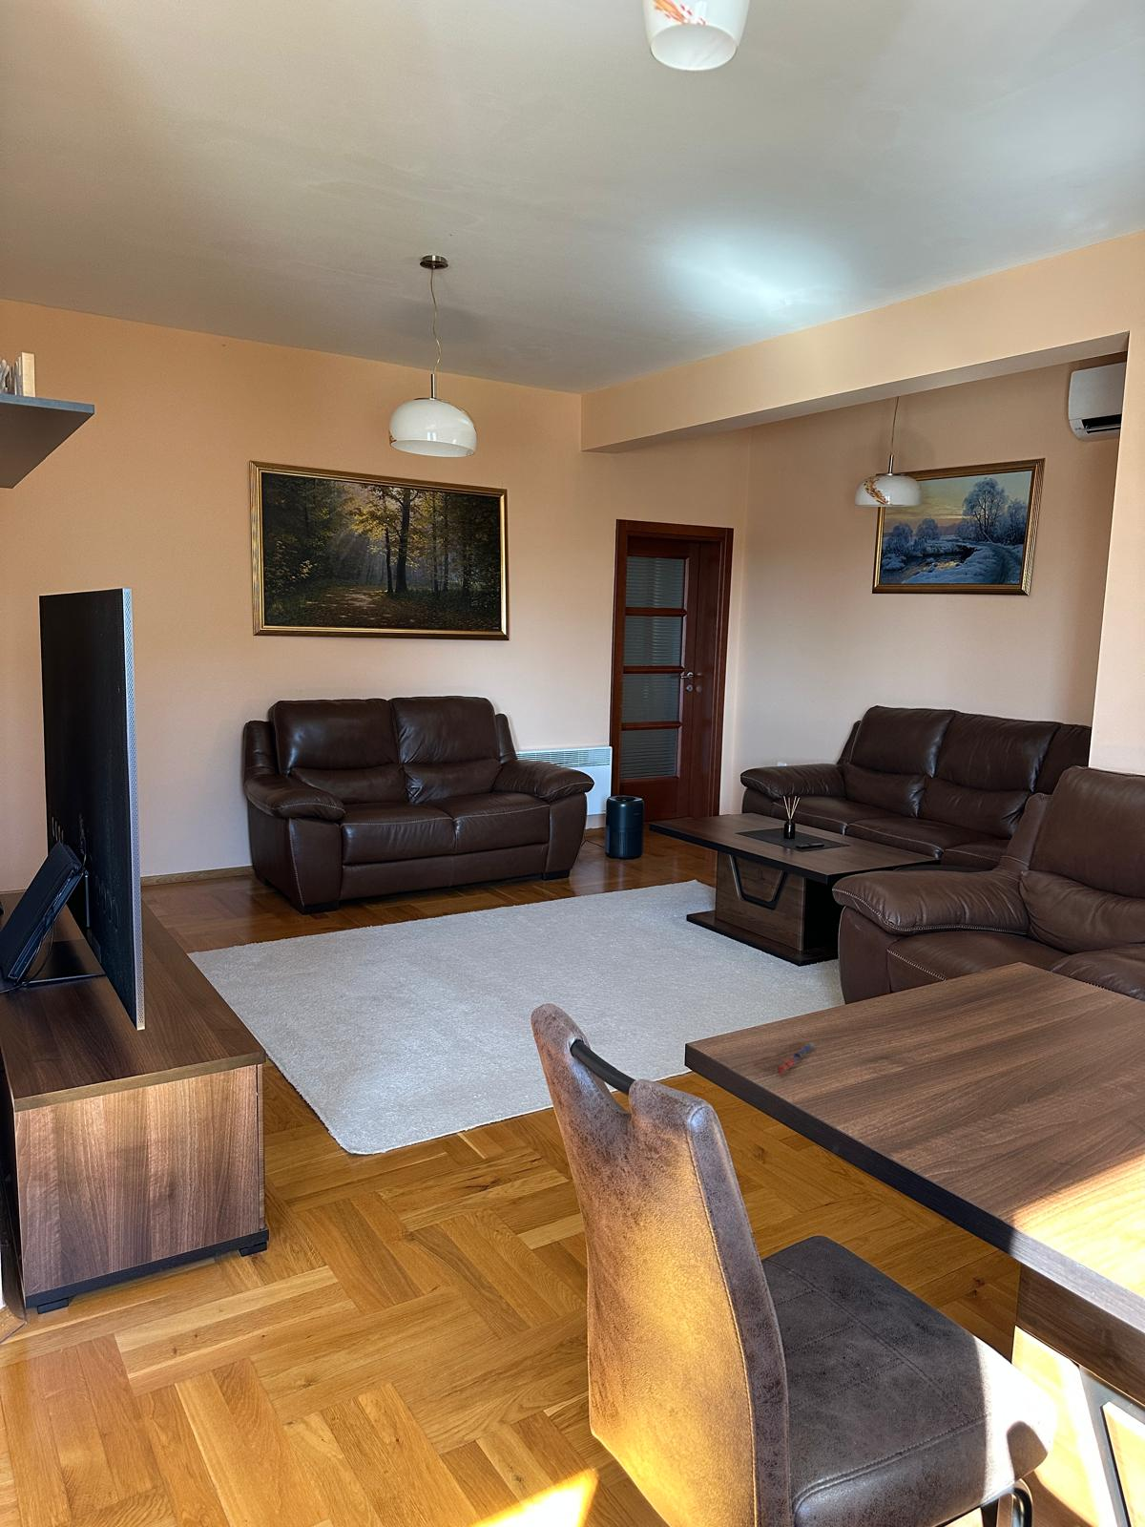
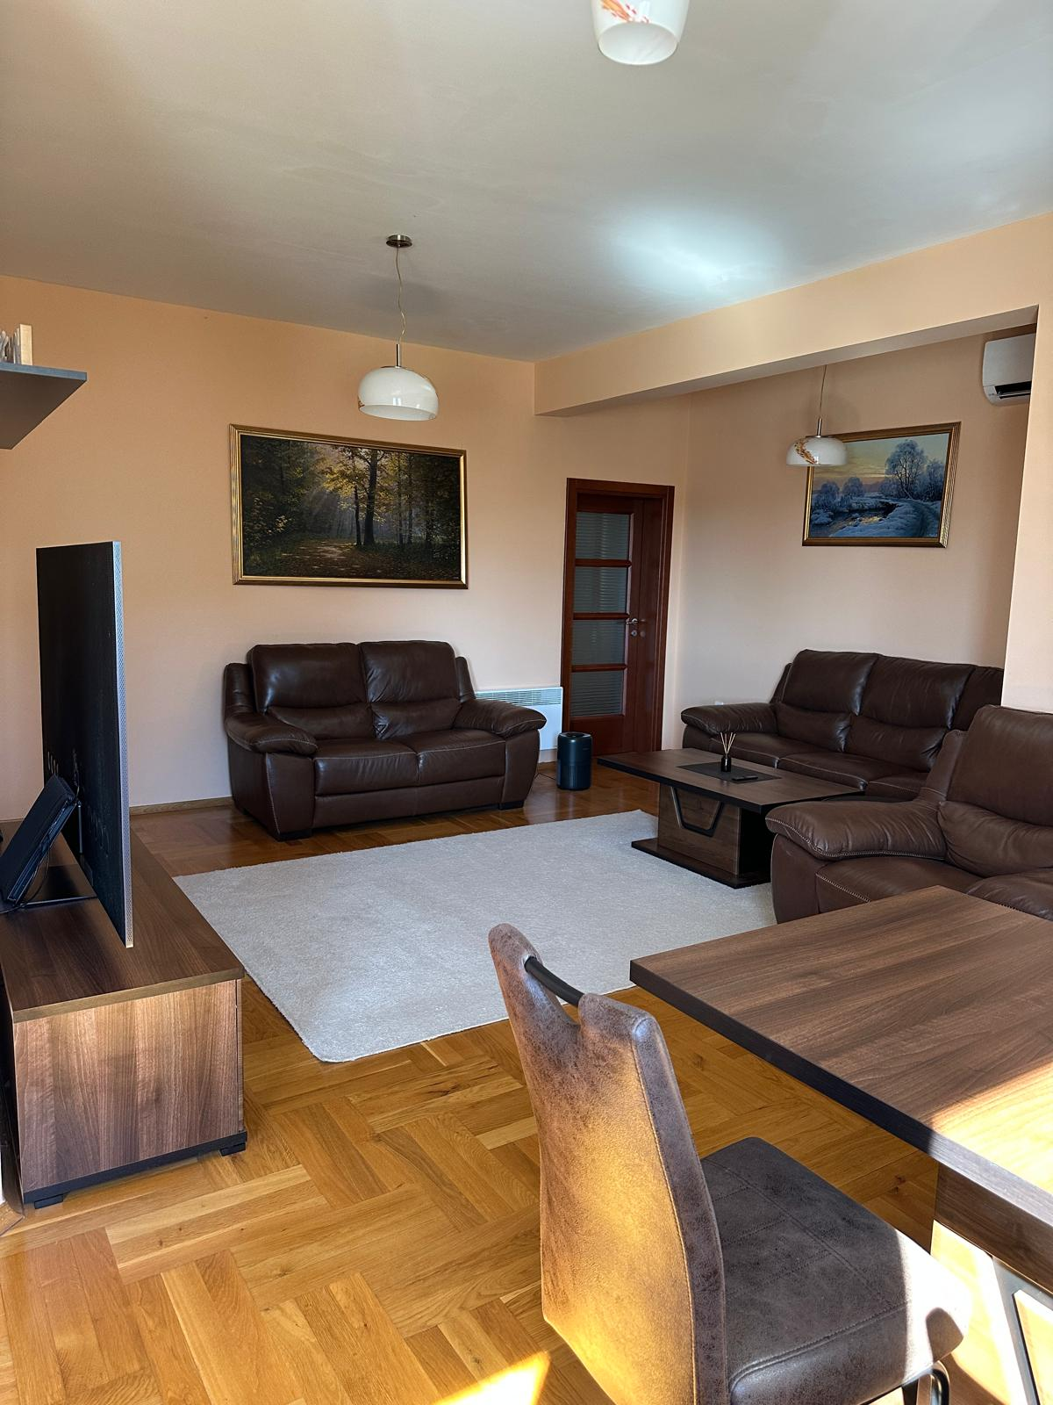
- pen [775,1041,817,1075]
